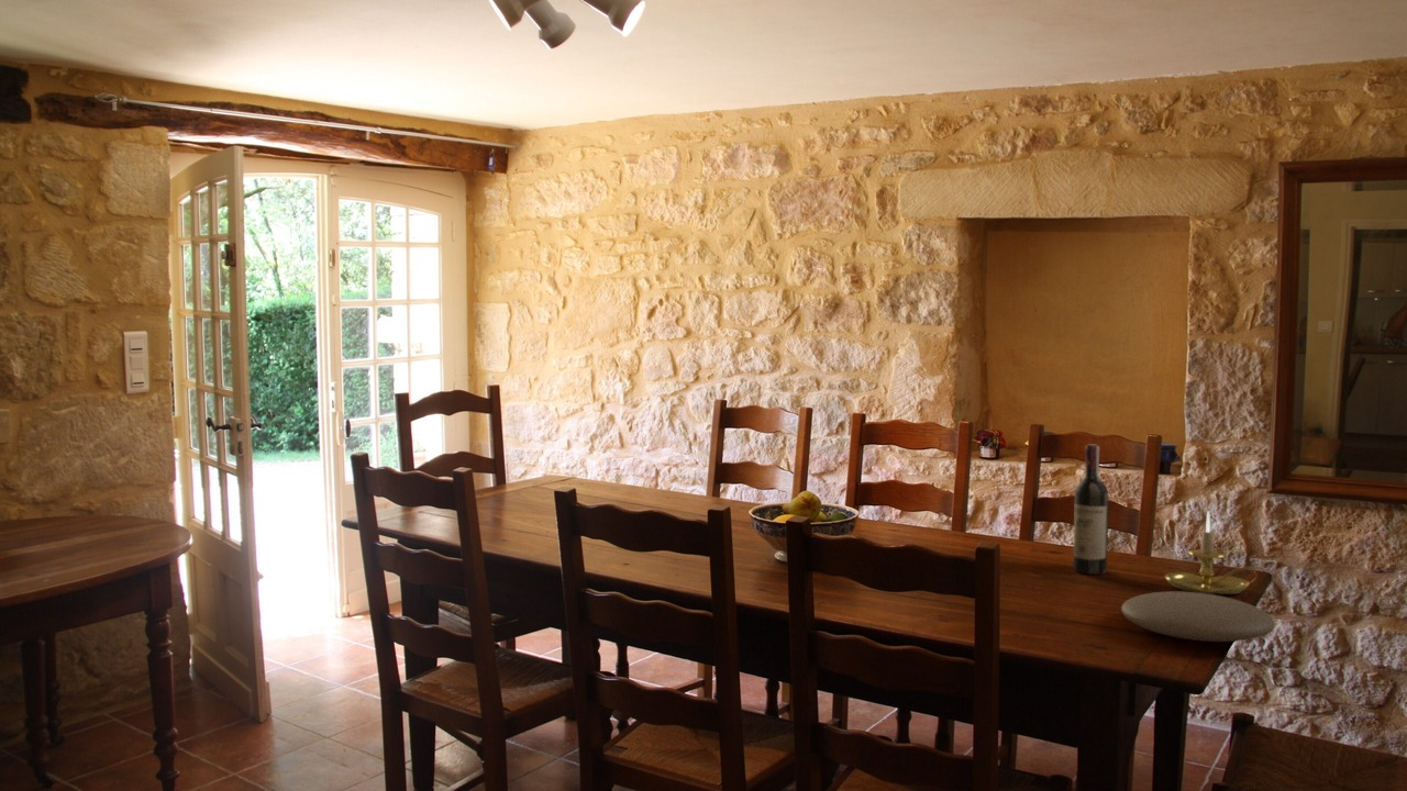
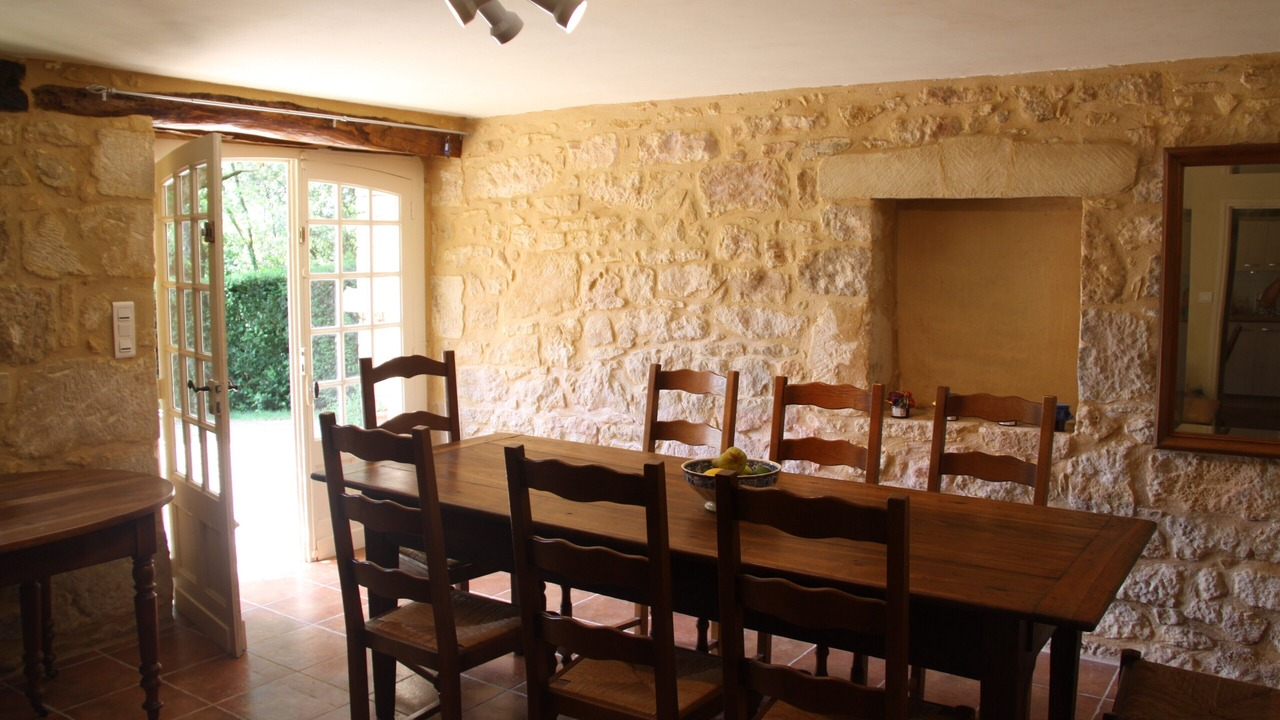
- plate [1120,590,1276,643]
- candle holder [1164,510,1265,595]
- wine bottle [1072,443,1109,576]
